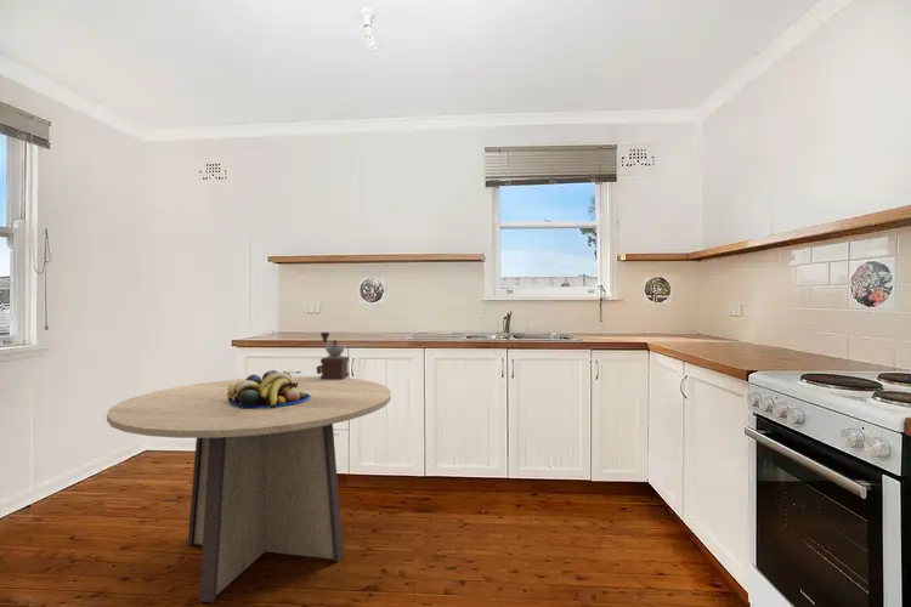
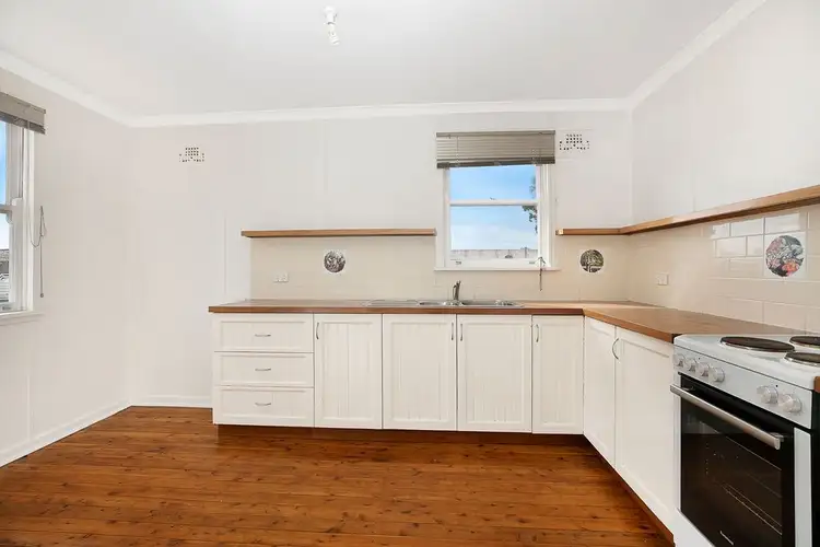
- coffee grinder [315,331,350,380]
- fruit bowl [227,369,310,409]
- dining table [106,375,392,605]
